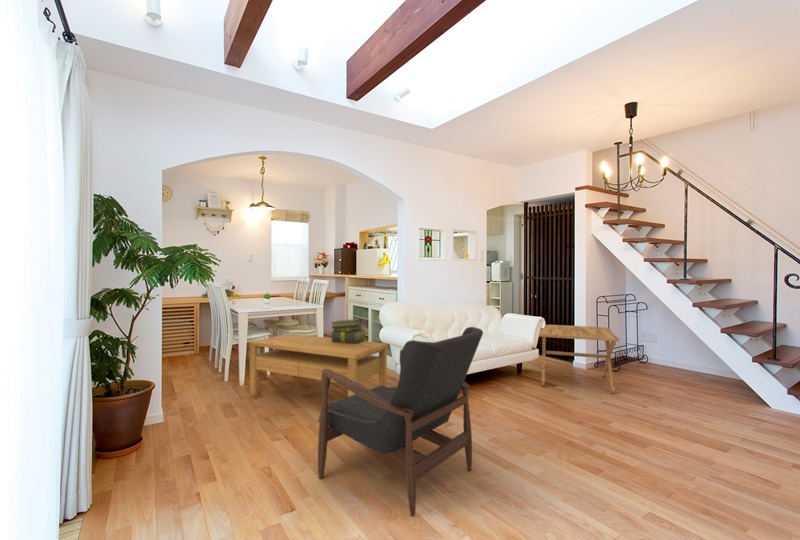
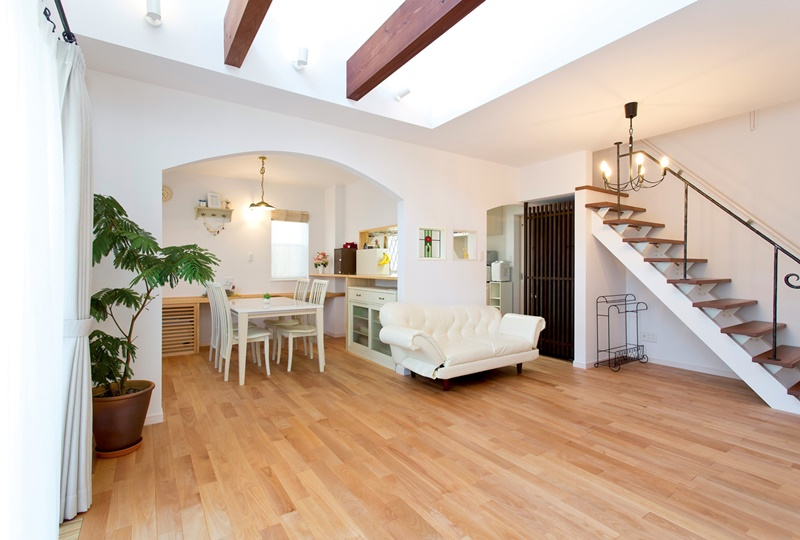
- side table [538,323,620,395]
- armchair [317,326,484,518]
- coffee table [248,333,388,397]
- stack of books [330,318,367,343]
